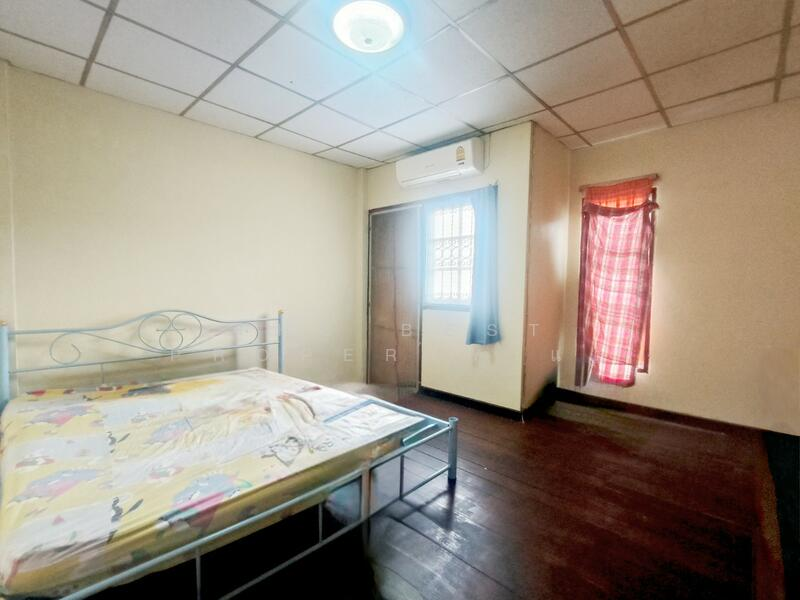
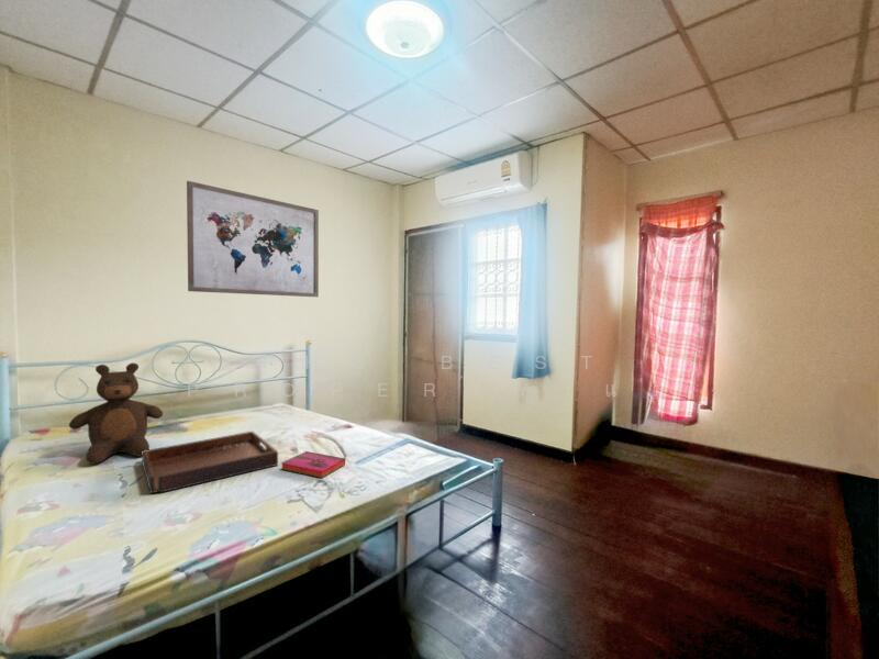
+ teddy bear [68,361,164,466]
+ wall art [186,180,320,298]
+ serving tray [141,431,279,494]
+ hardback book [280,450,346,479]
